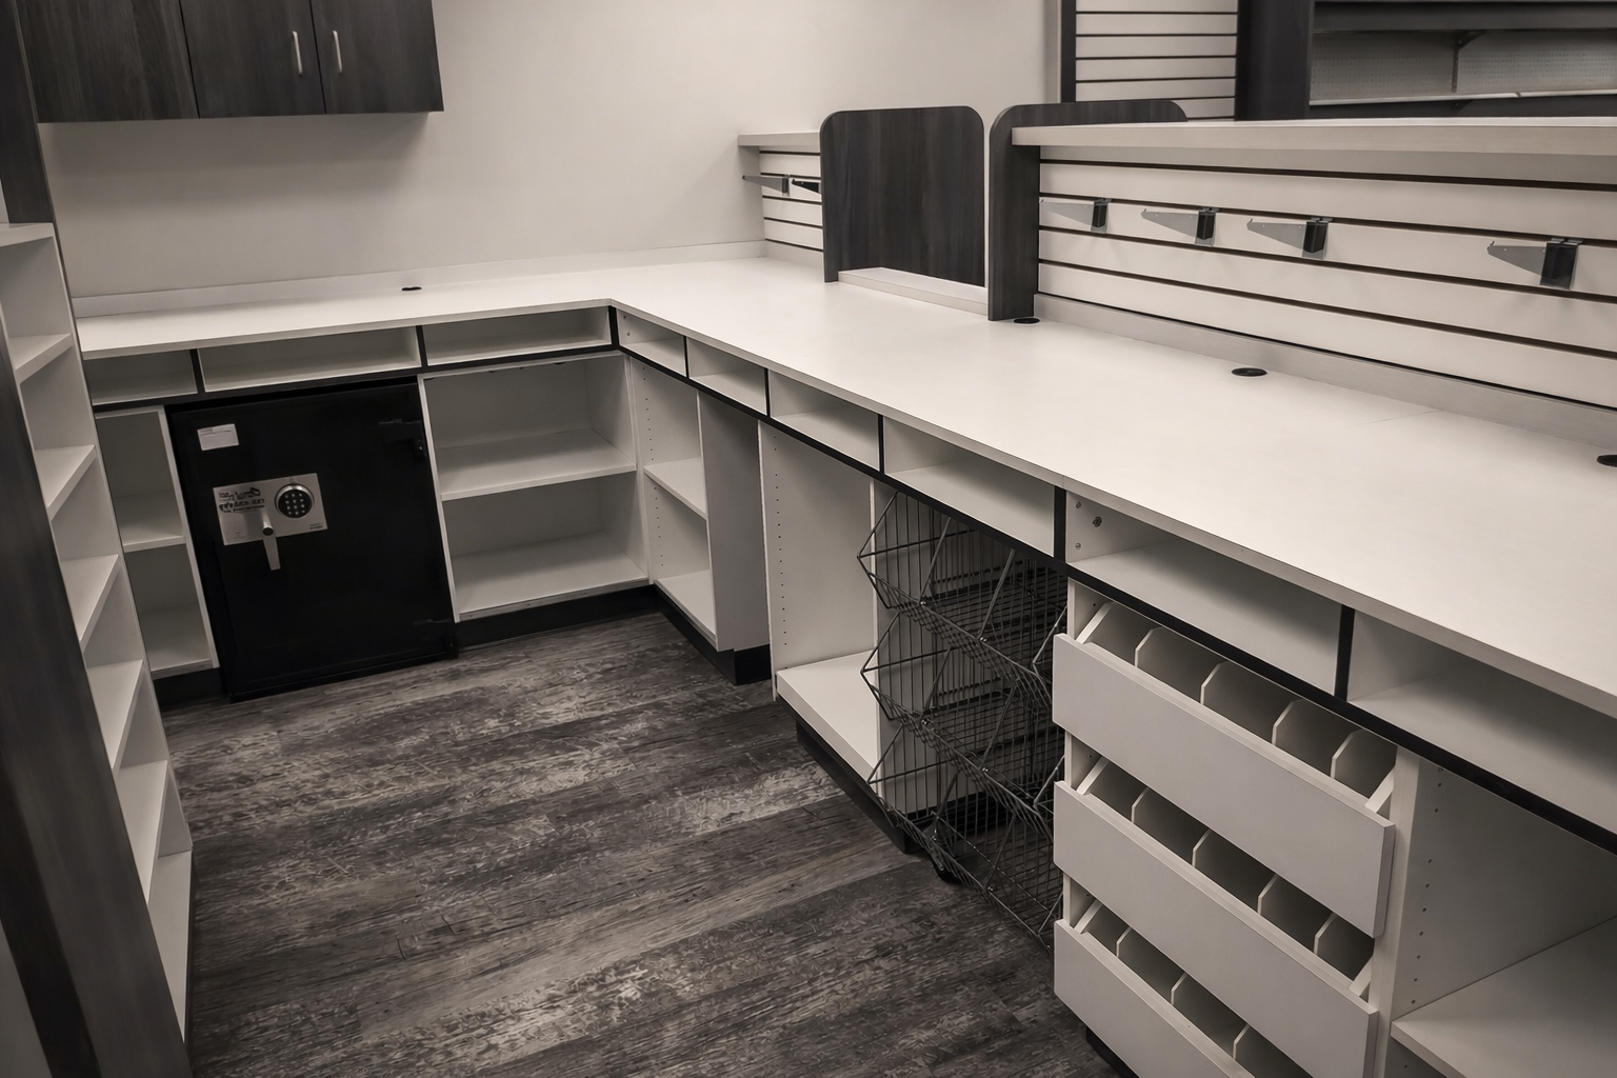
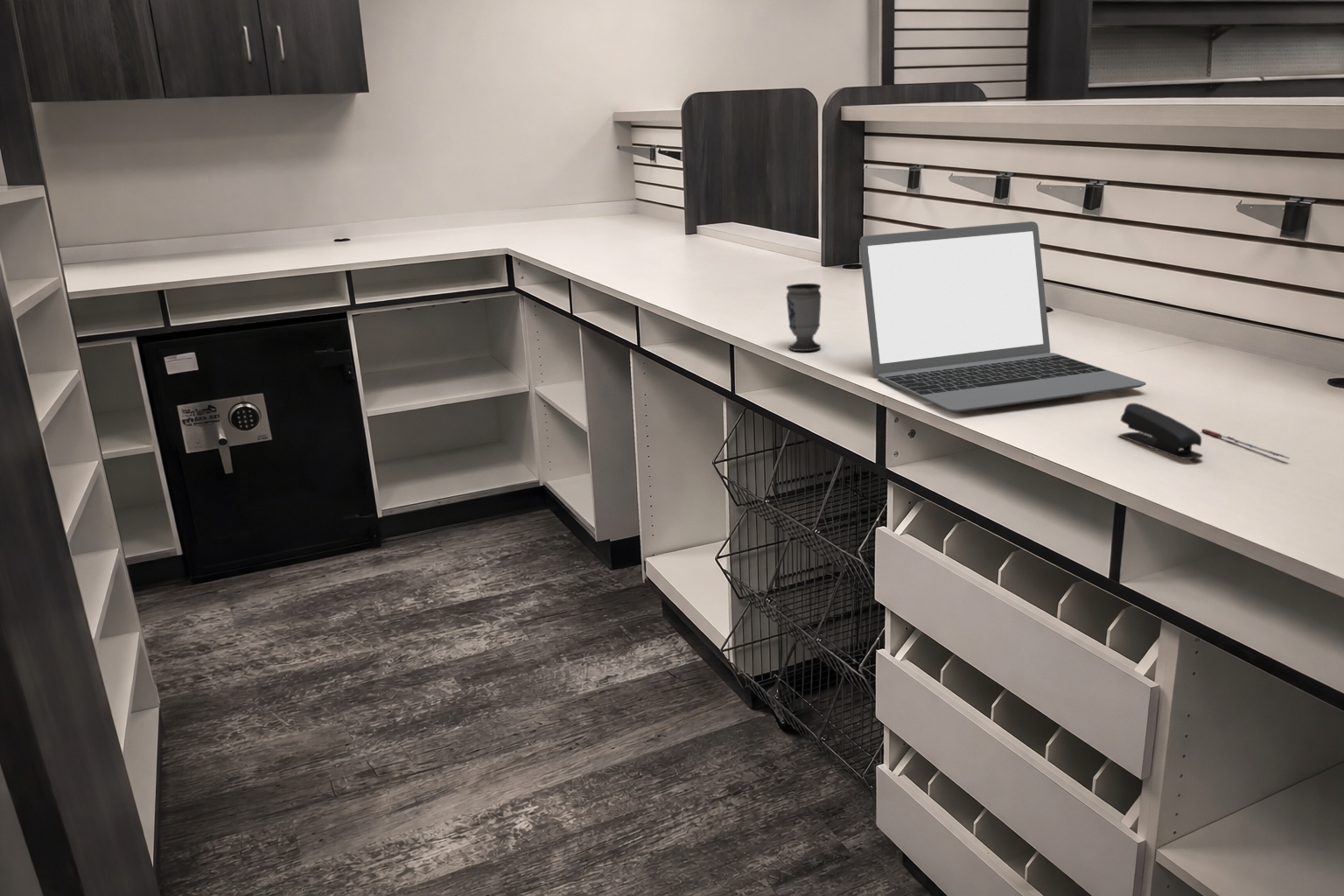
+ laptop [858,221,1147,414]
+ stapler [1117,402,1204,460]
+ cup [786,283,823,352]
+ pen [1201,428,1291,460]
